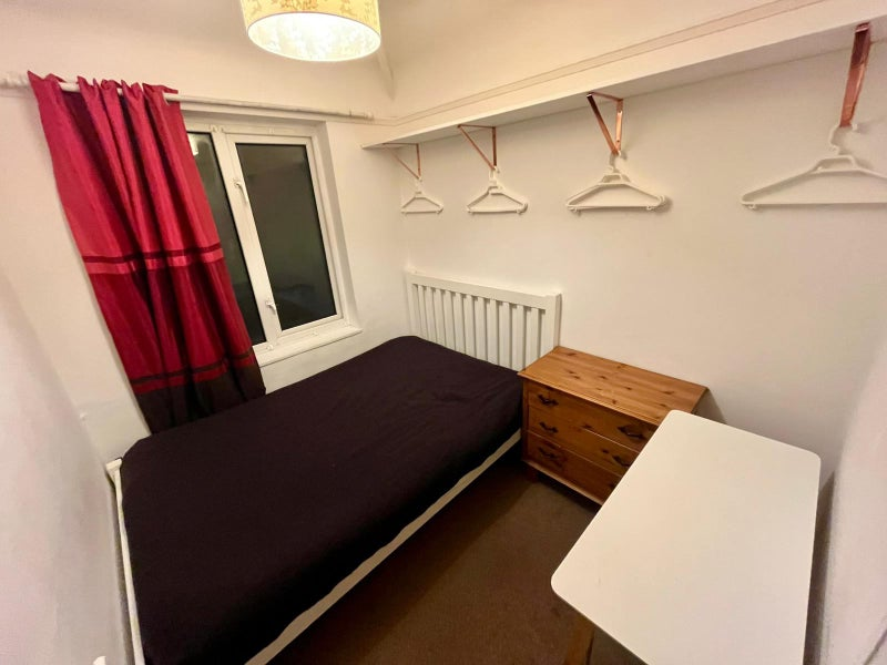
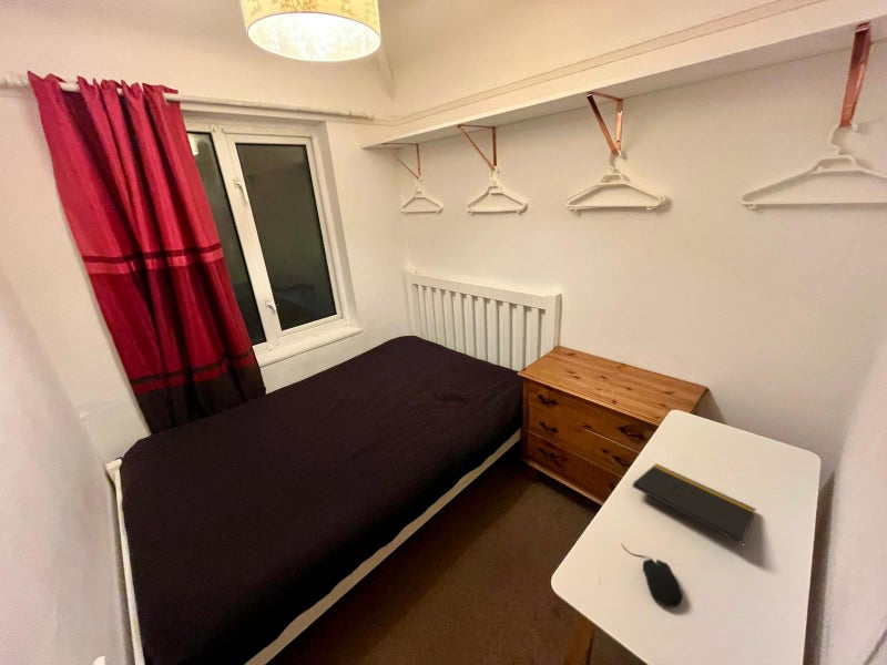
+ notepad [631,462,757,556]
+ computer mouse [620,542,684,608]
